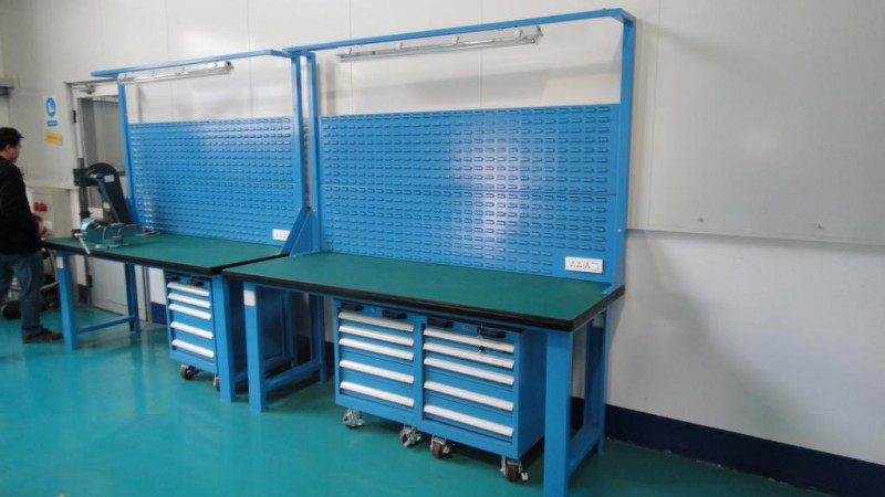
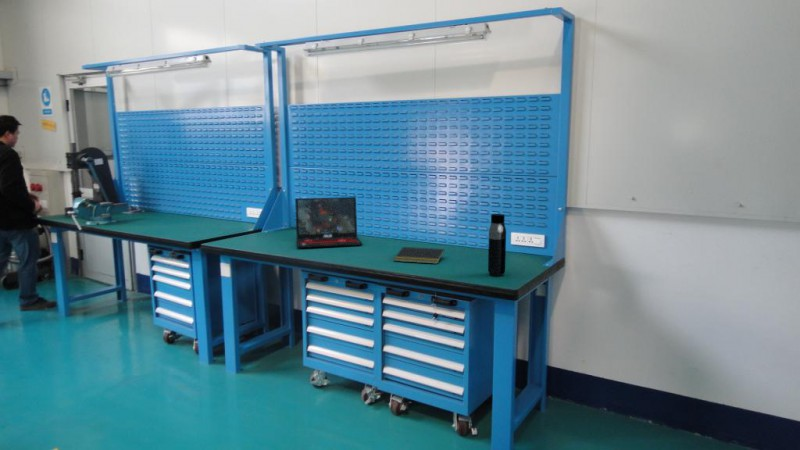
+ water bottle [487,213,507,277]
+ laptop [294,196,363,249]
+ notepad [393,246,445,265]
